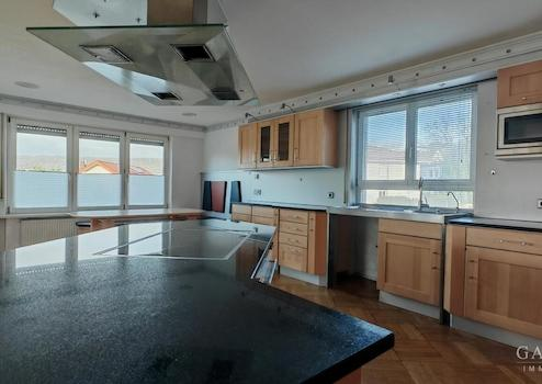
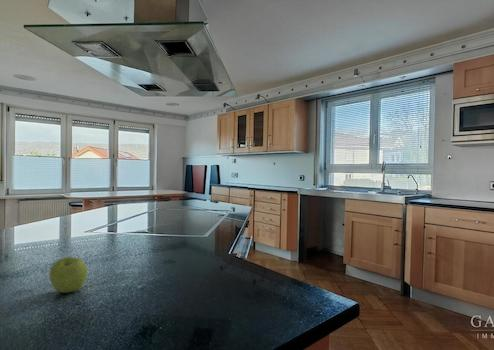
+ apple [49,256,88,294]
